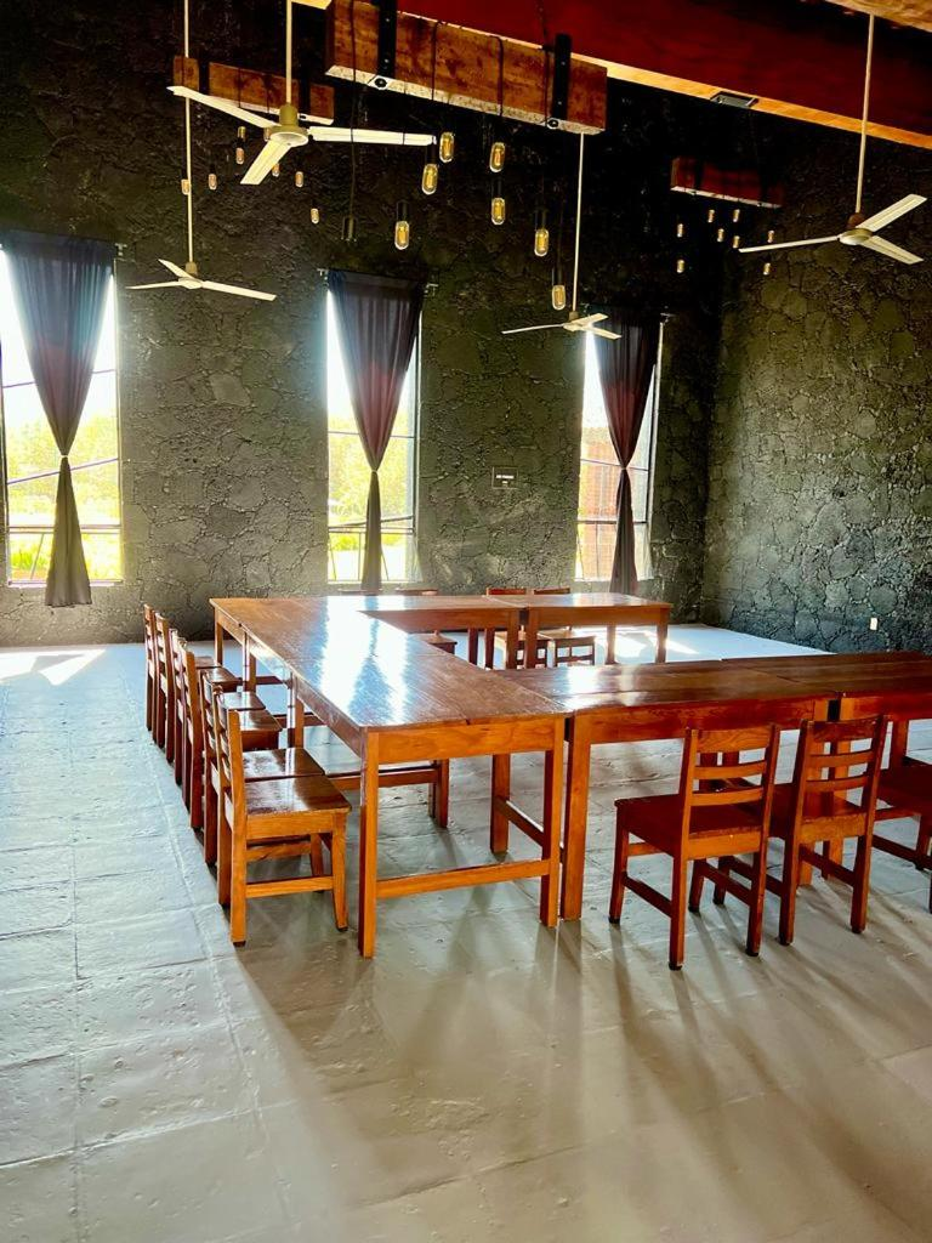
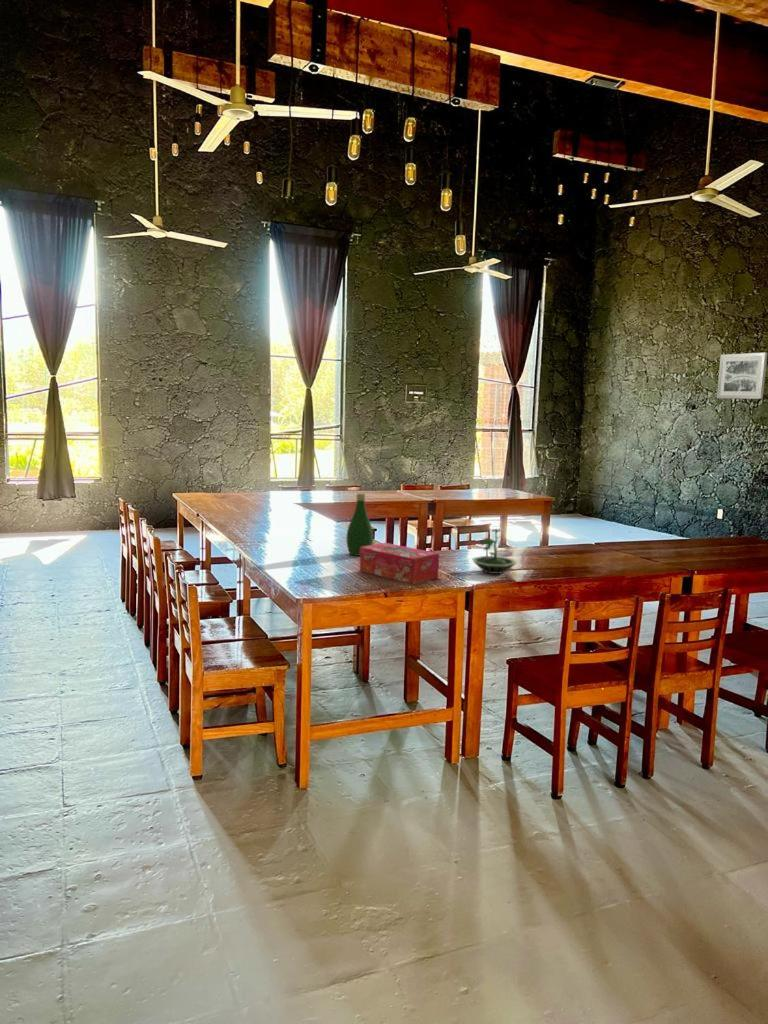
+ wall art [716,352,768,400]
+ terrarium [471,528,518,575]
+ tissue box [359,542,440,584]
+ bottle [346,493,374,557]
